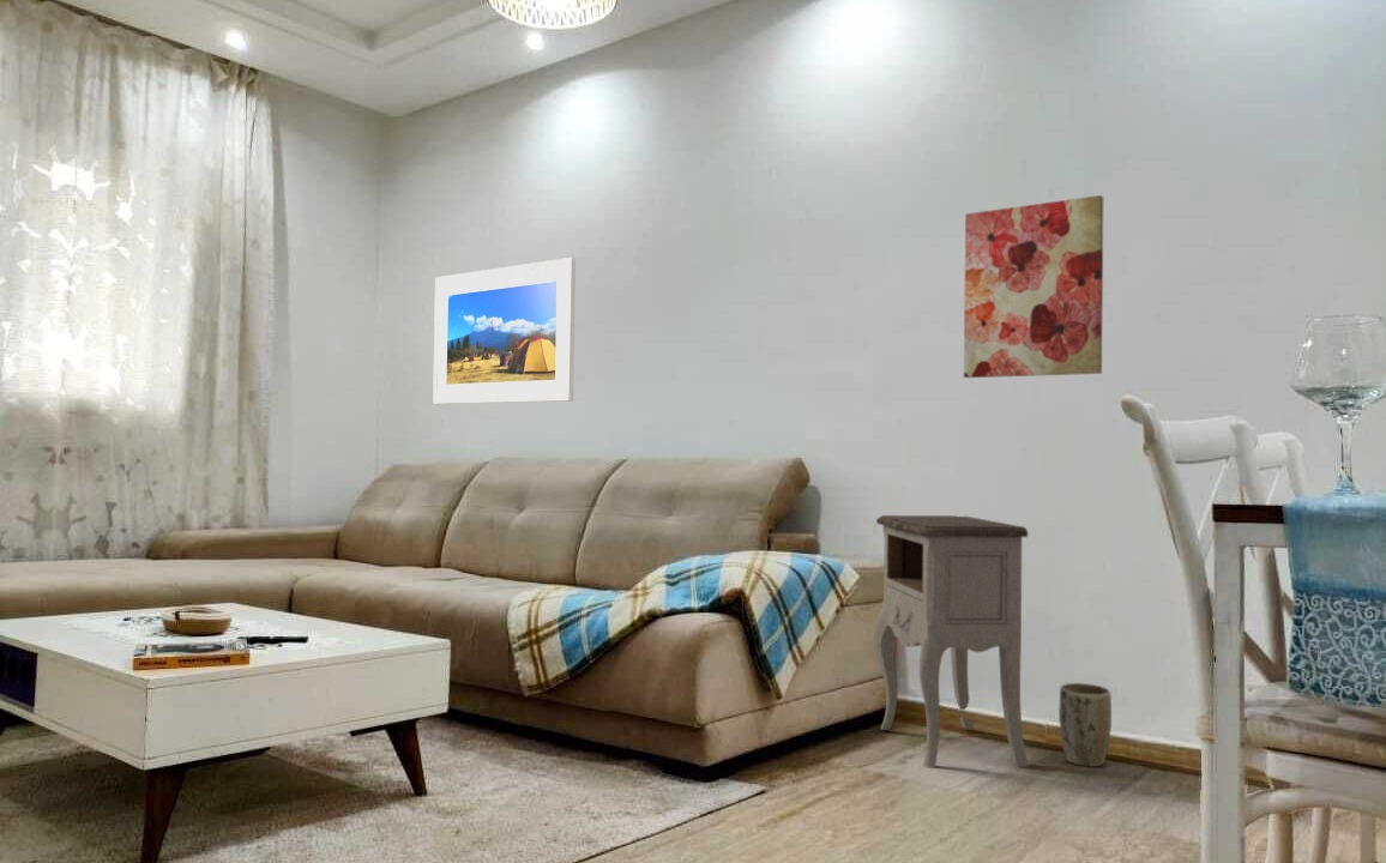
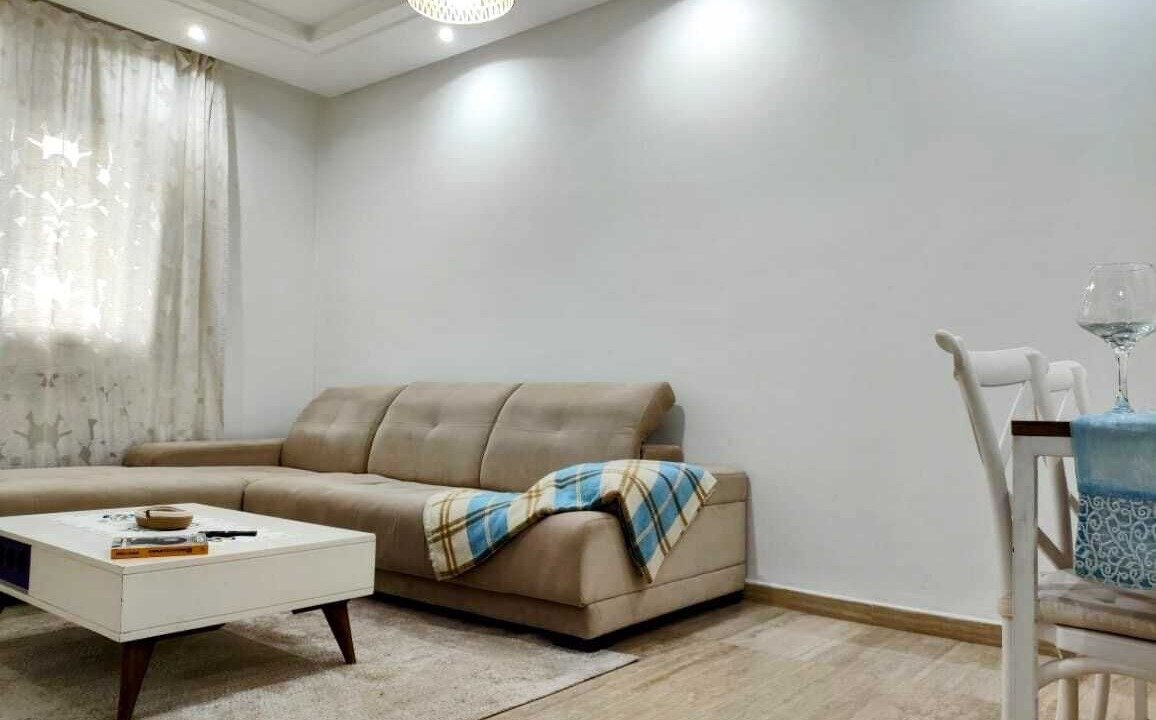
- wall art [963,194,1104,379]
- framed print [432,257,577,405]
- nightstand [872,514,1030,770]
- plant pot [1057,682,1113,768]
